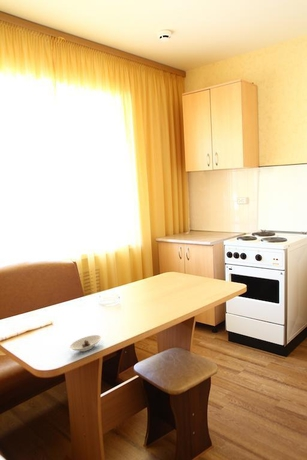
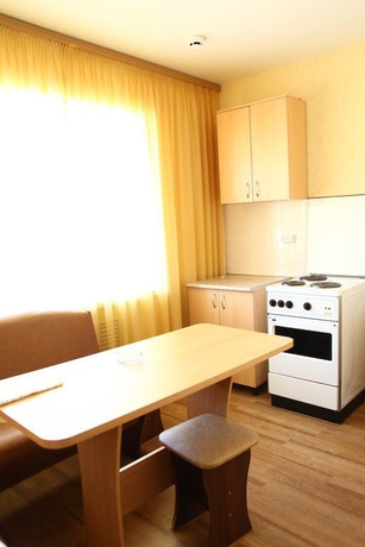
- saucer [69,334,102,352]
